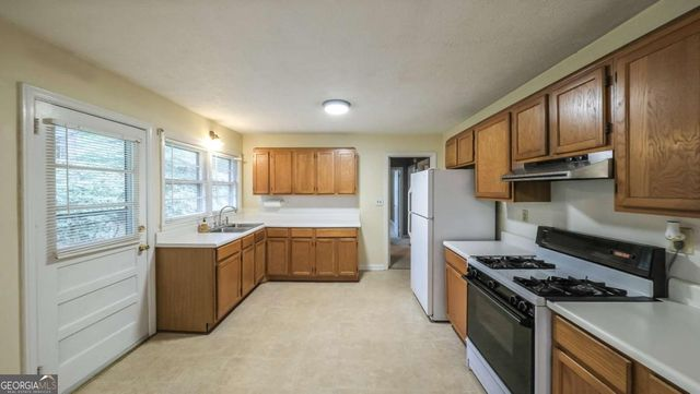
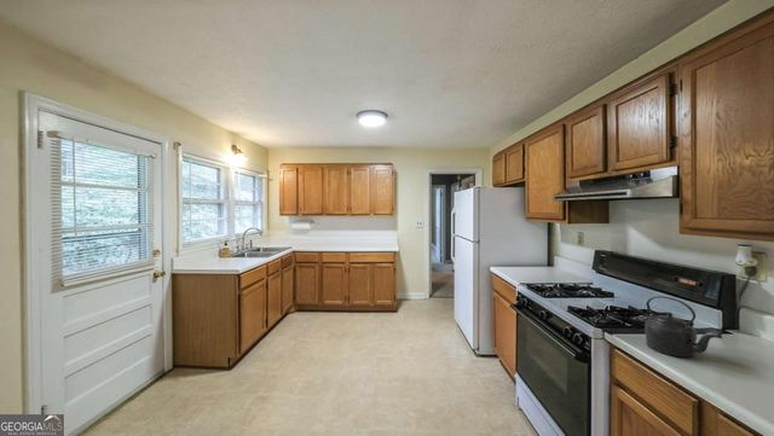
+ kettle [643,295,723,359]
